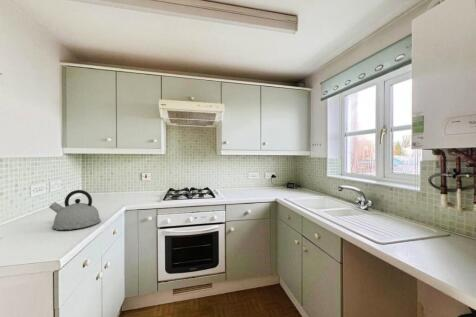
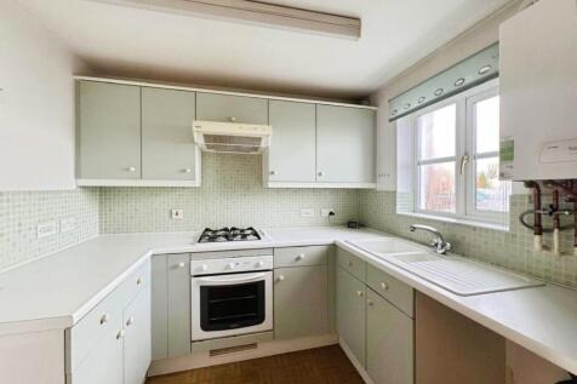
- kettle [48,189,102,231]
